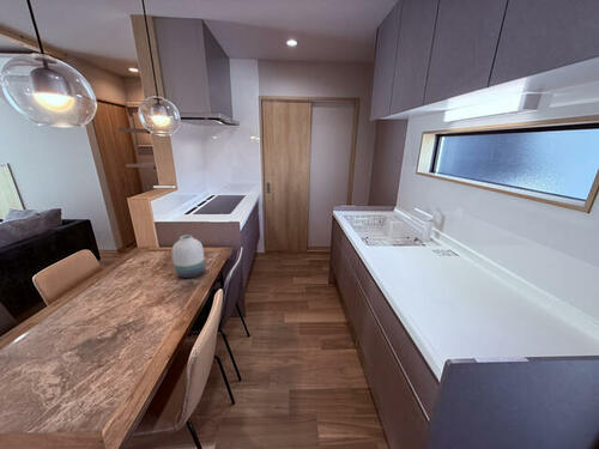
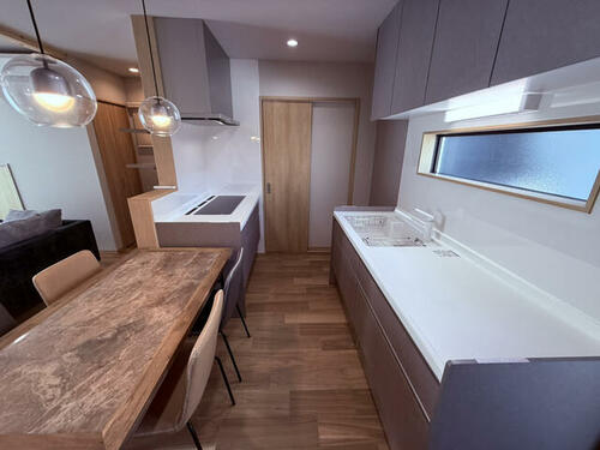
- vase [171,233,206,279]
